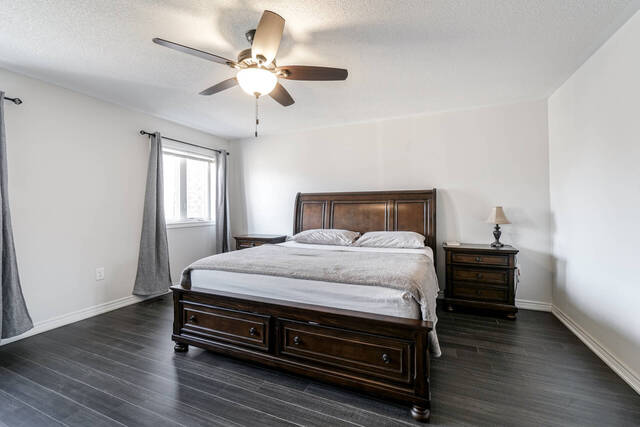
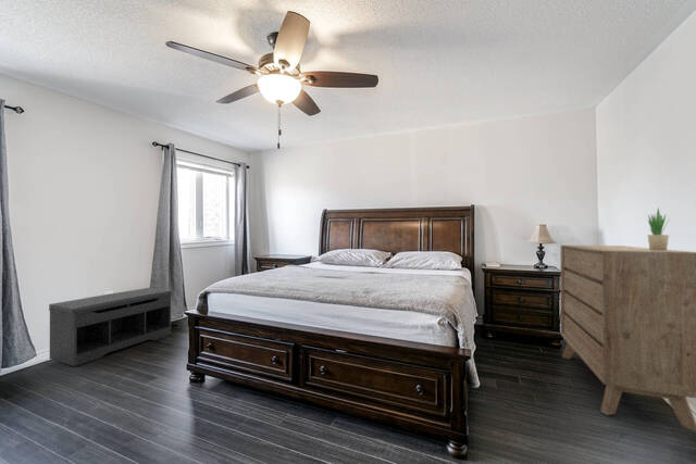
+ dresser [560,244,696,432]
+ bench [48,287,173,367]
+ potted plant [647,208,671,250]
